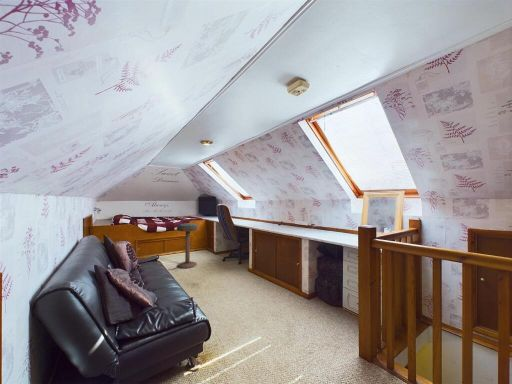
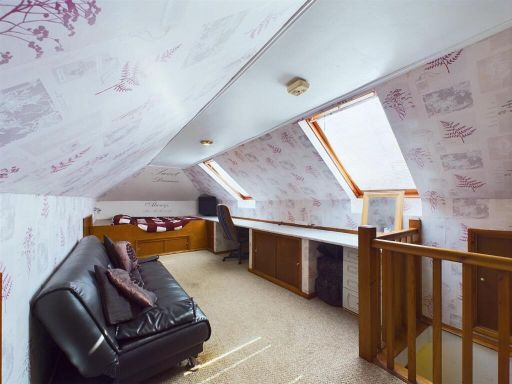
- bar stool [176,222,200,269]
